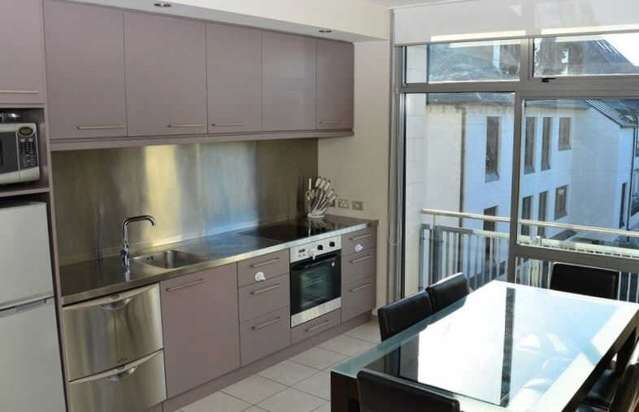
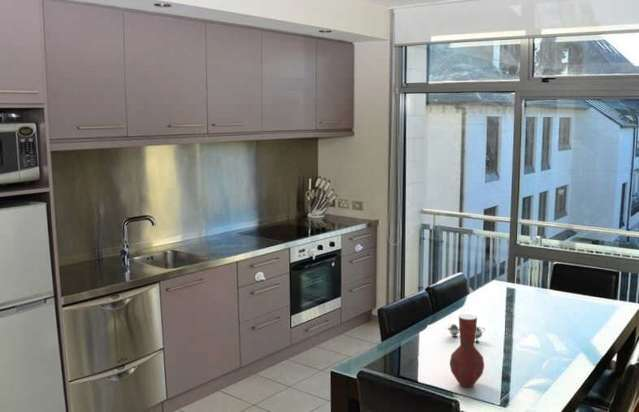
+ teapot [446,323,486,343]
+ vase [449,313,485,388]
